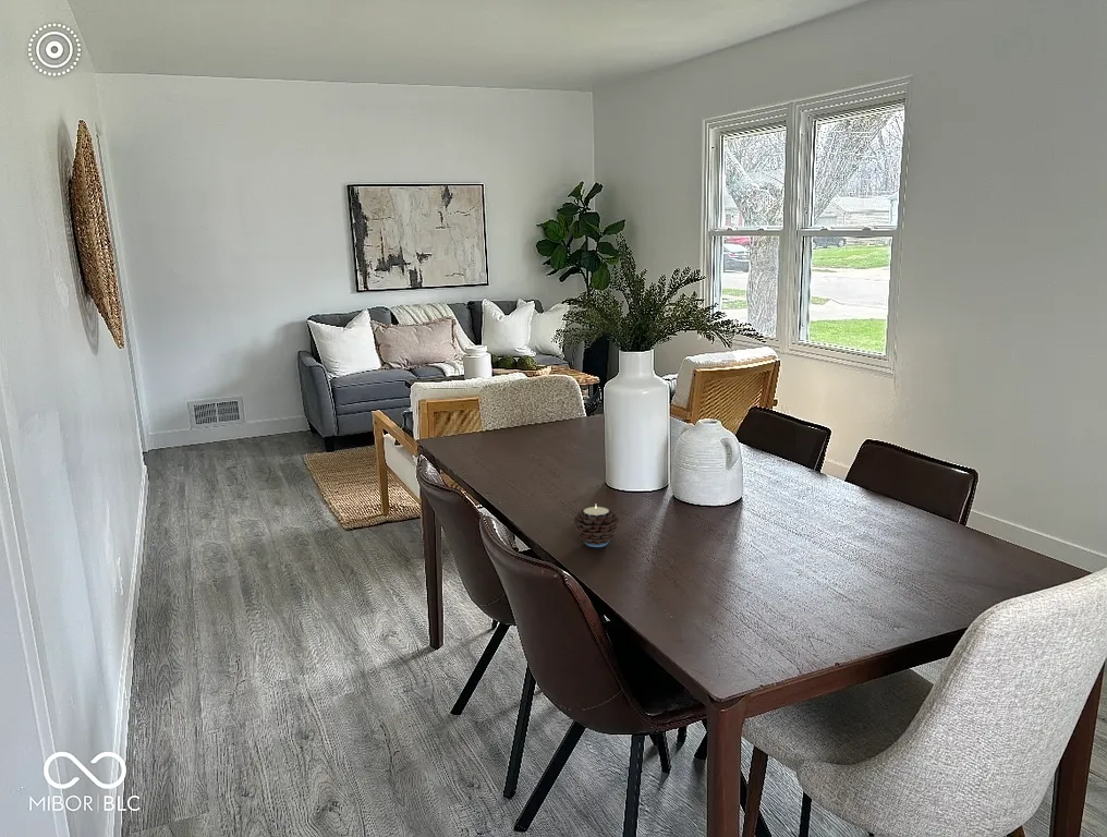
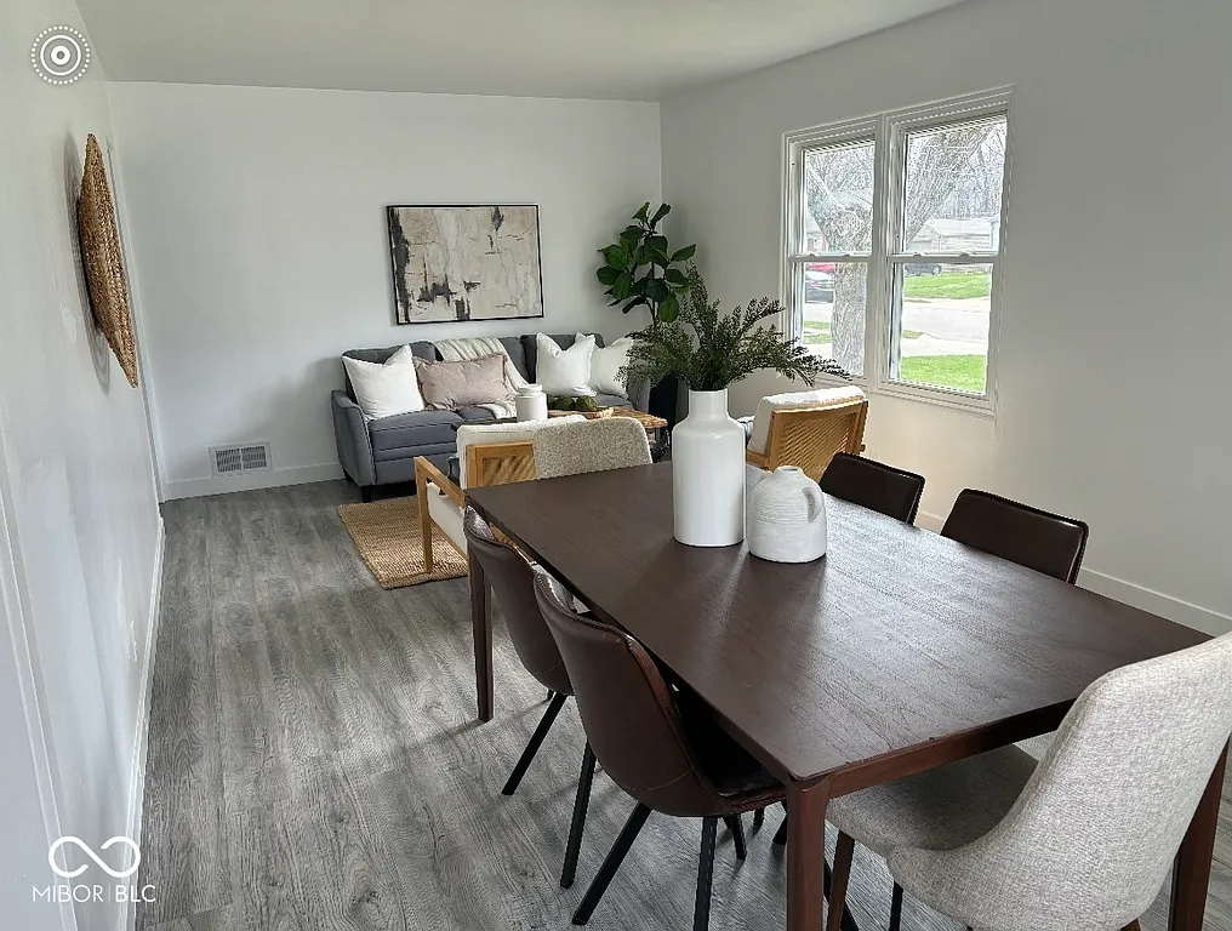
- candle [573,505,620,548]
